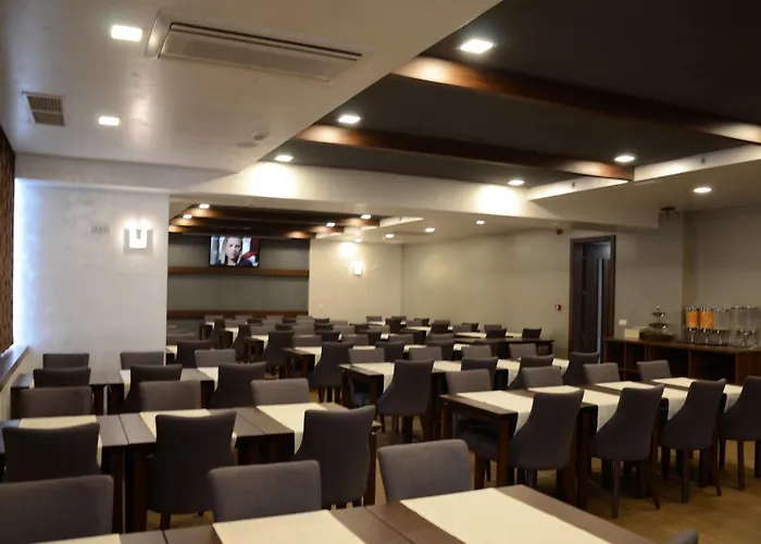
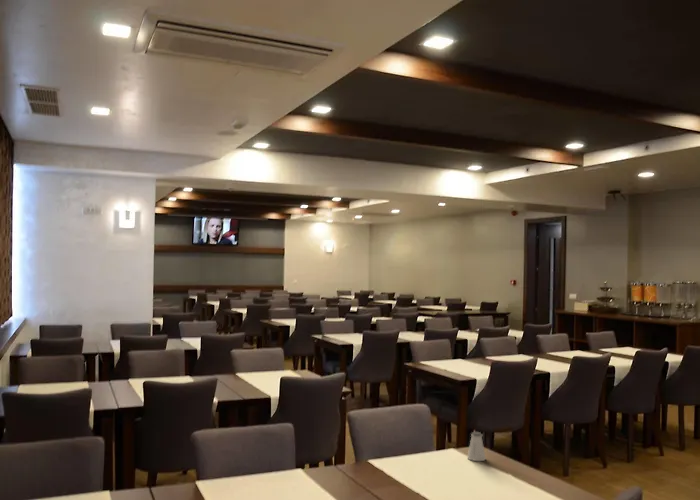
+ saltshaker [466,431,487,462]
